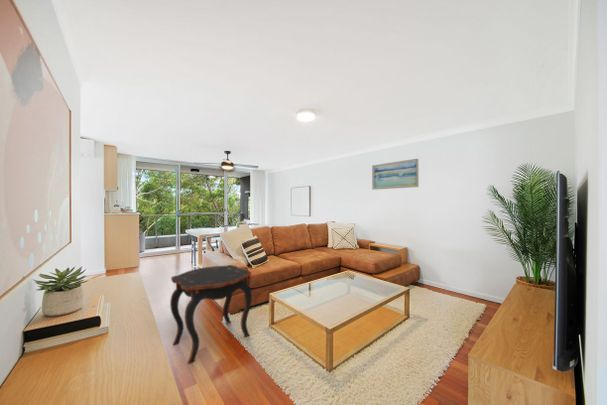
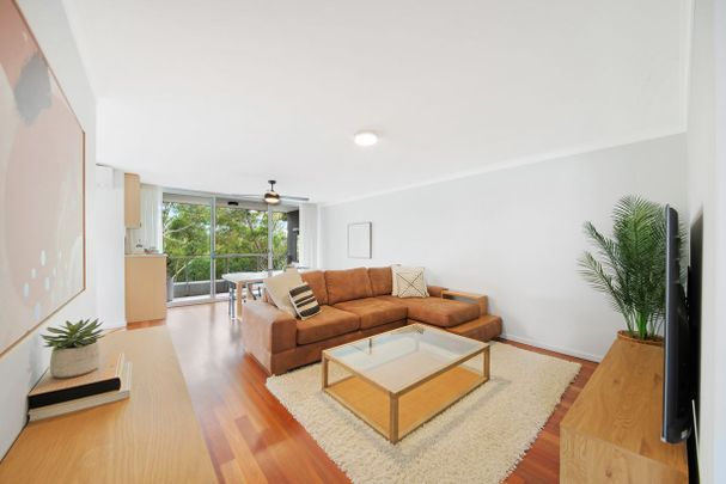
- wall art [371,158,420,191]
- side table [169,264,253,365]
